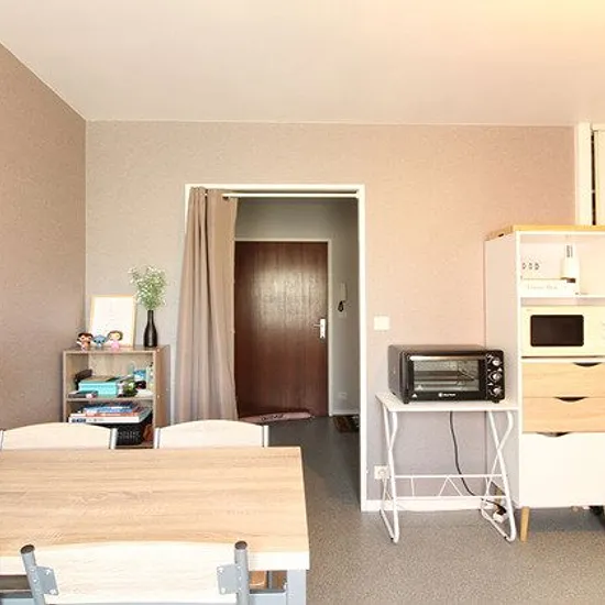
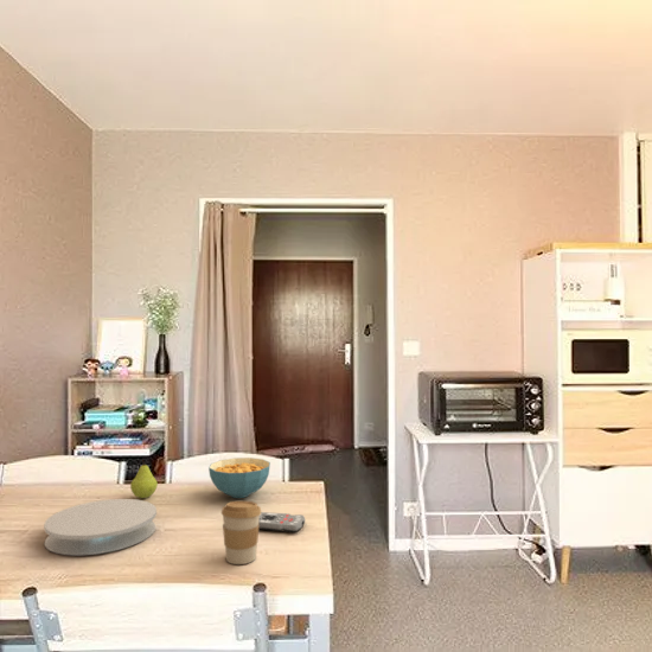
+ plate [43,498,158,556]
+ remote control [258,511,306,533]
+ cereal bowl [207,456,271,499]
+ coffee cup [220,500,262,565]
+ fruit [129,459,159,499]
